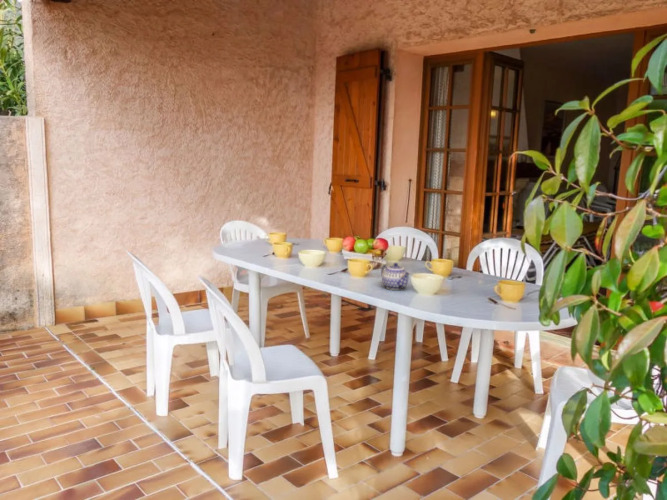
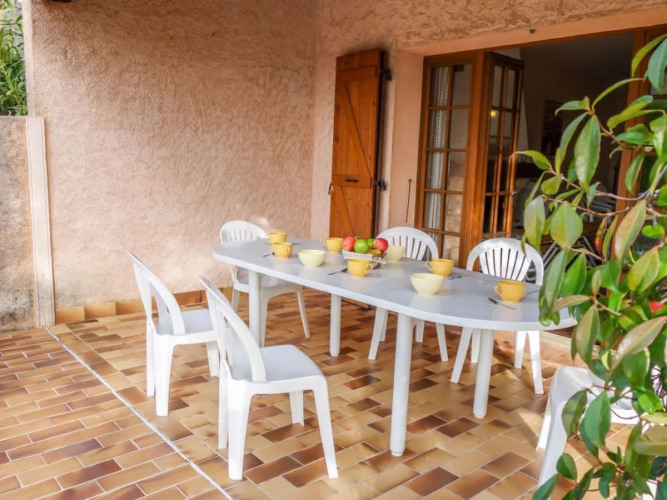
- teapot [380,262,411,291]
